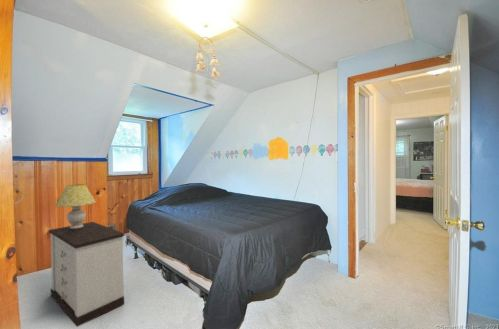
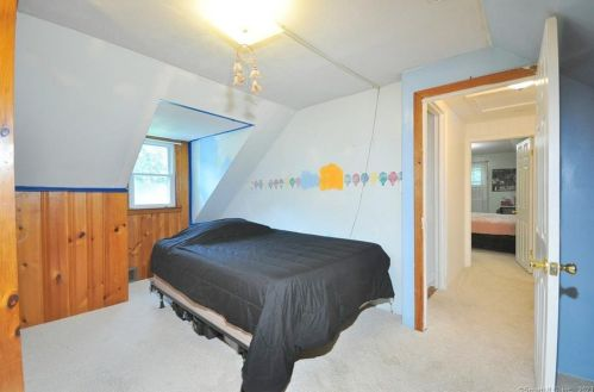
- nightstand [48,221,125,328]
- table lamp [54,184,97,229]
